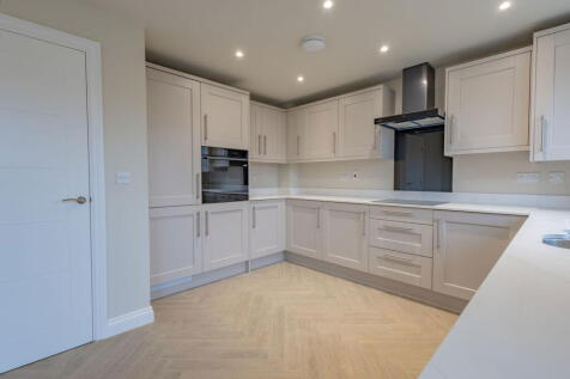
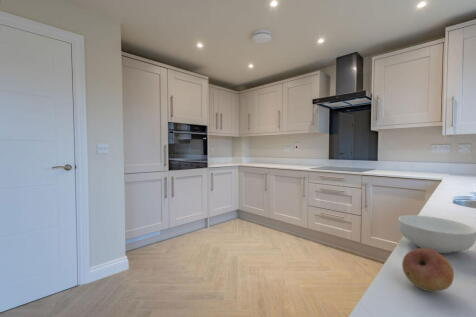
+ fruit [401,248,455,293]
+ cereal bowl [397,214,476,254]
